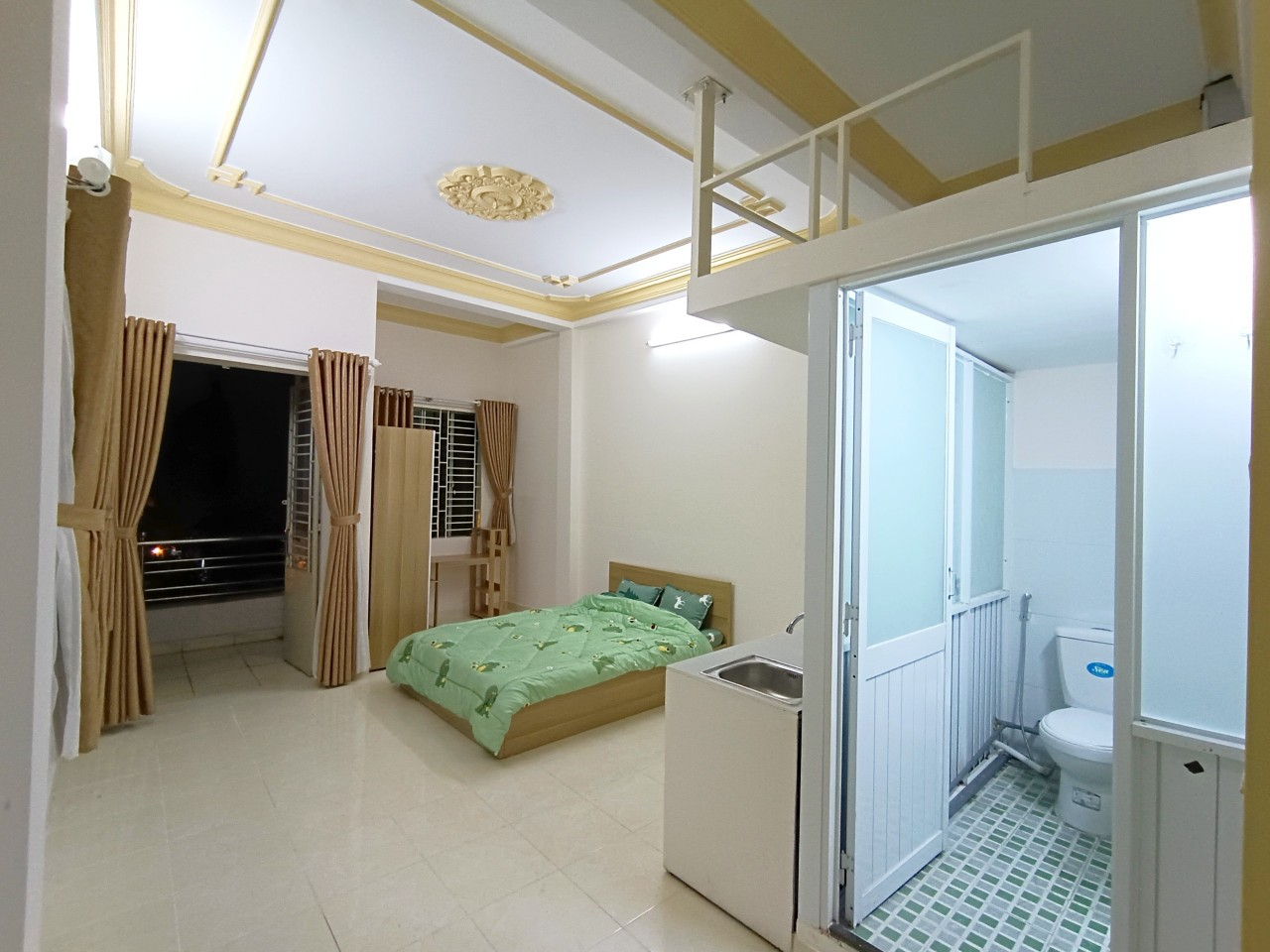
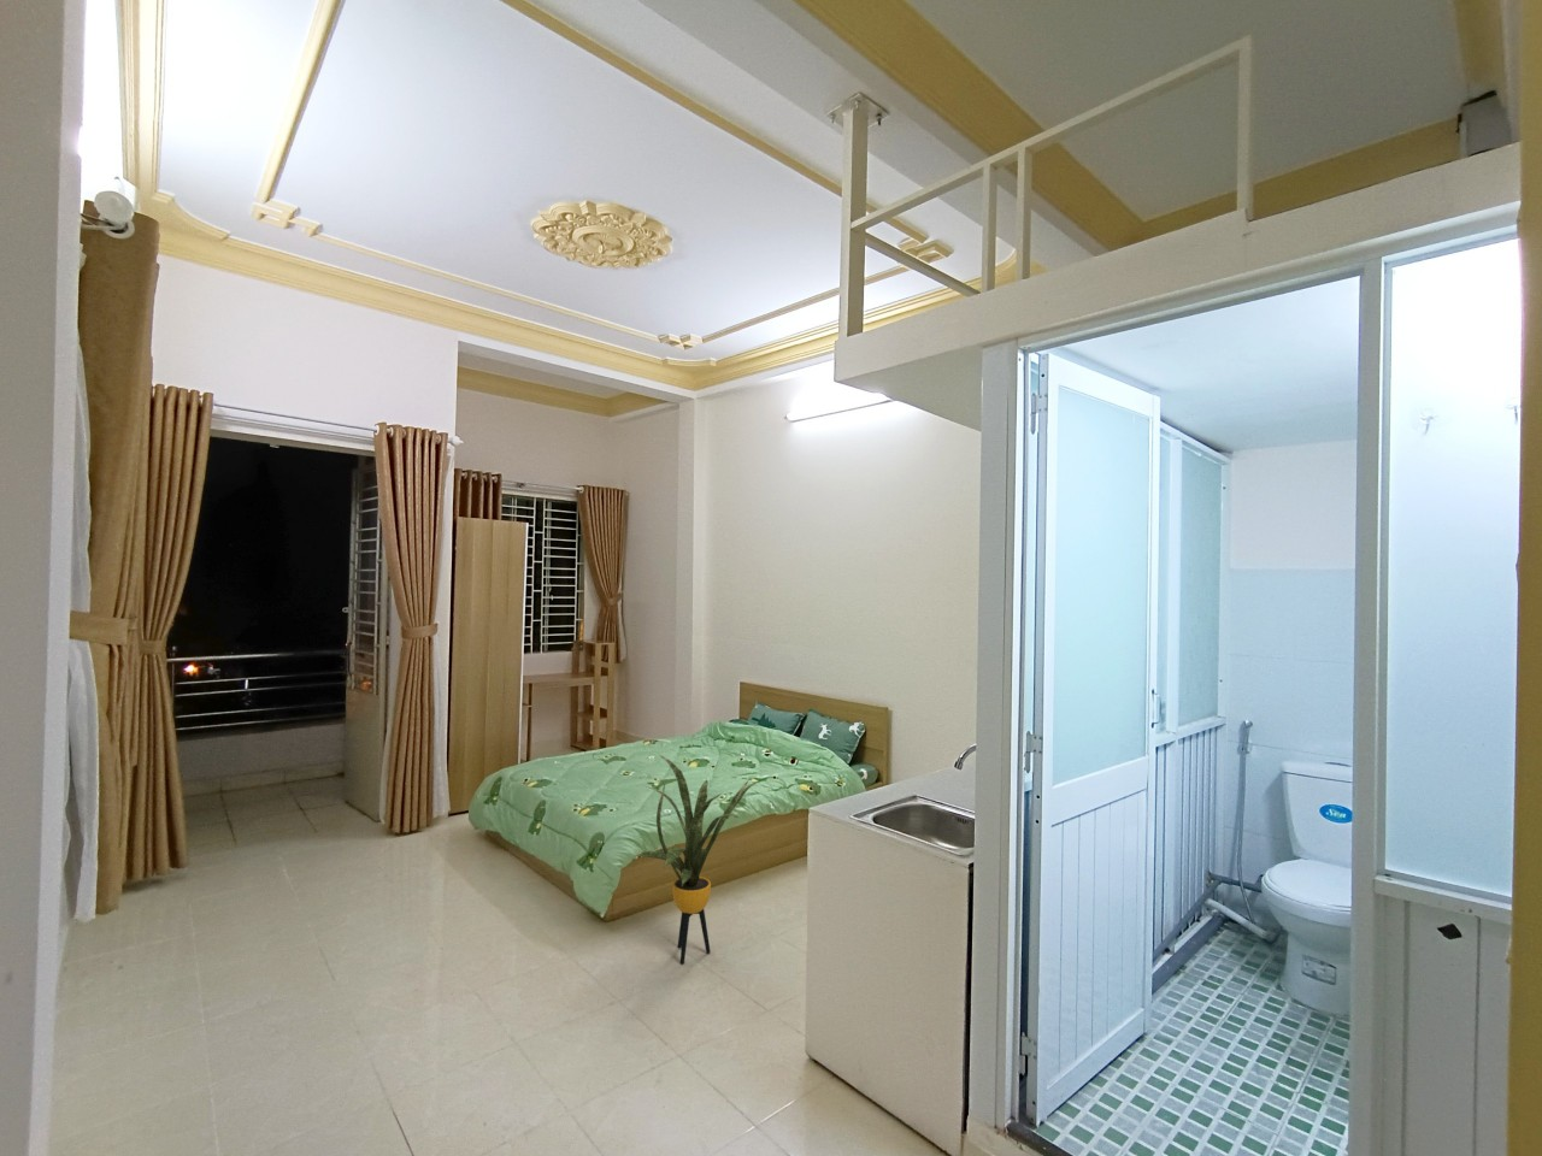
+ house plant [635,754,759,964]
